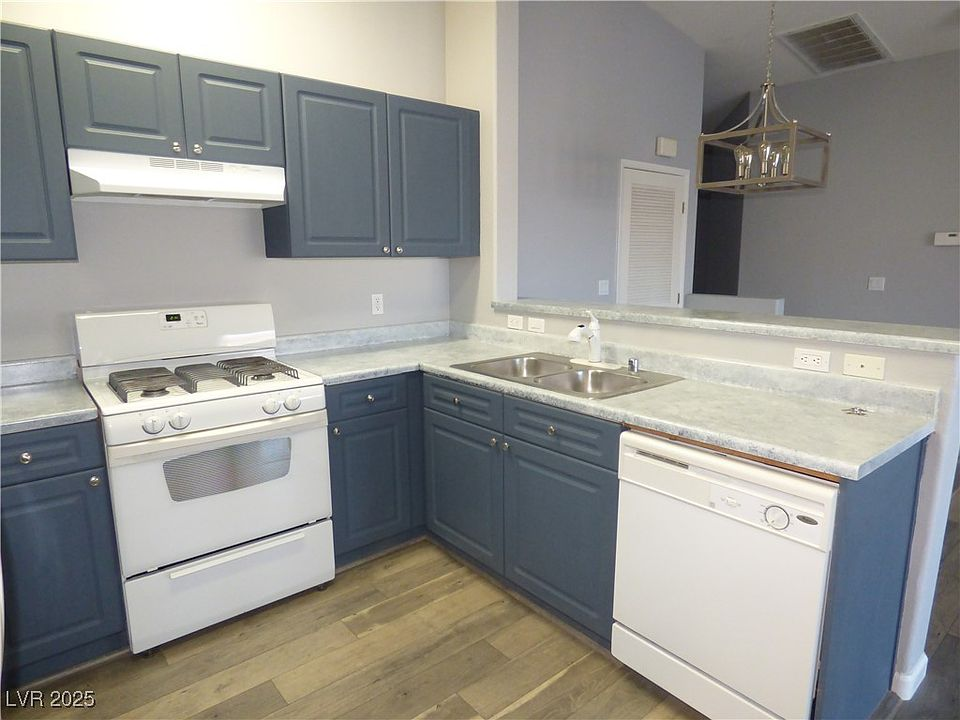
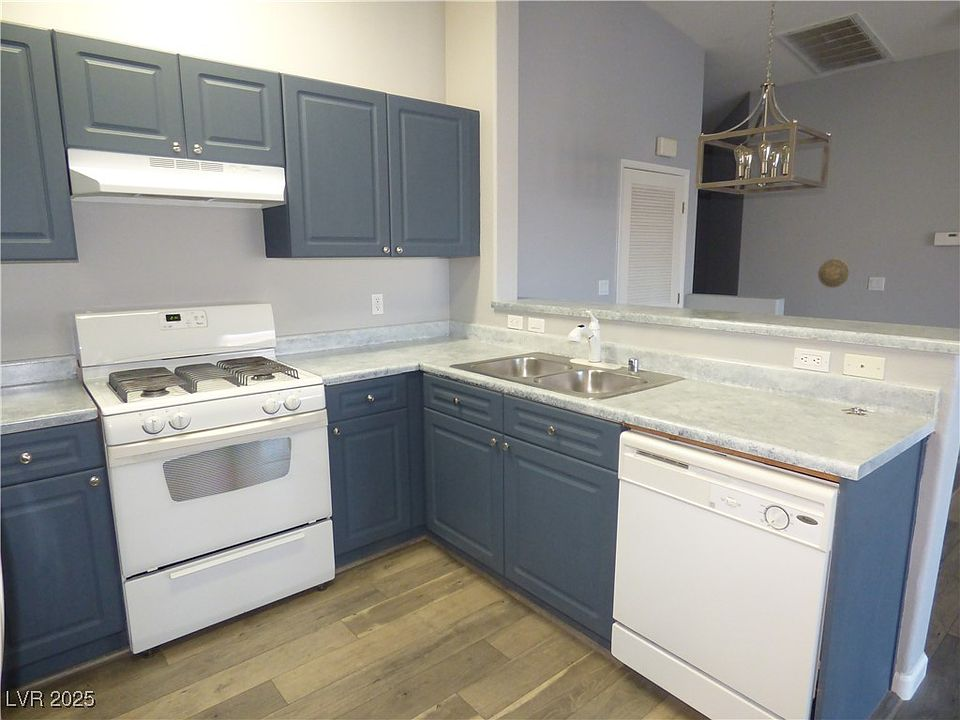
+ decorative plate [817,258,850,288]
